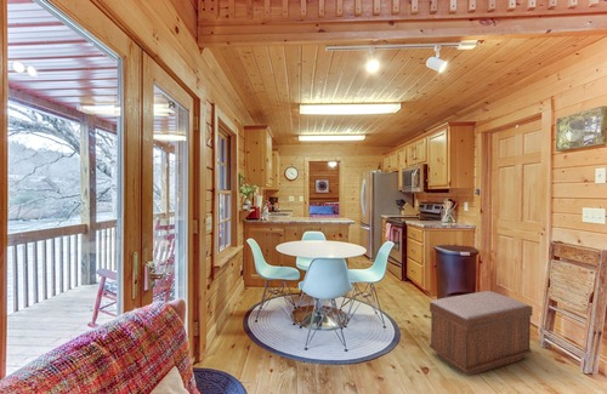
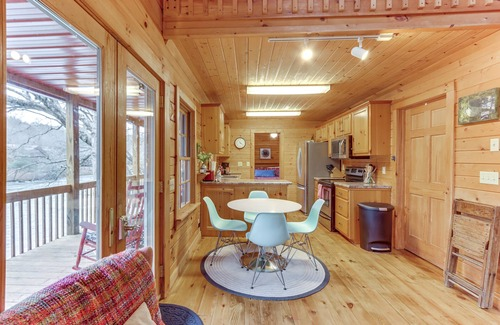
- bench [429,290,534,377]
